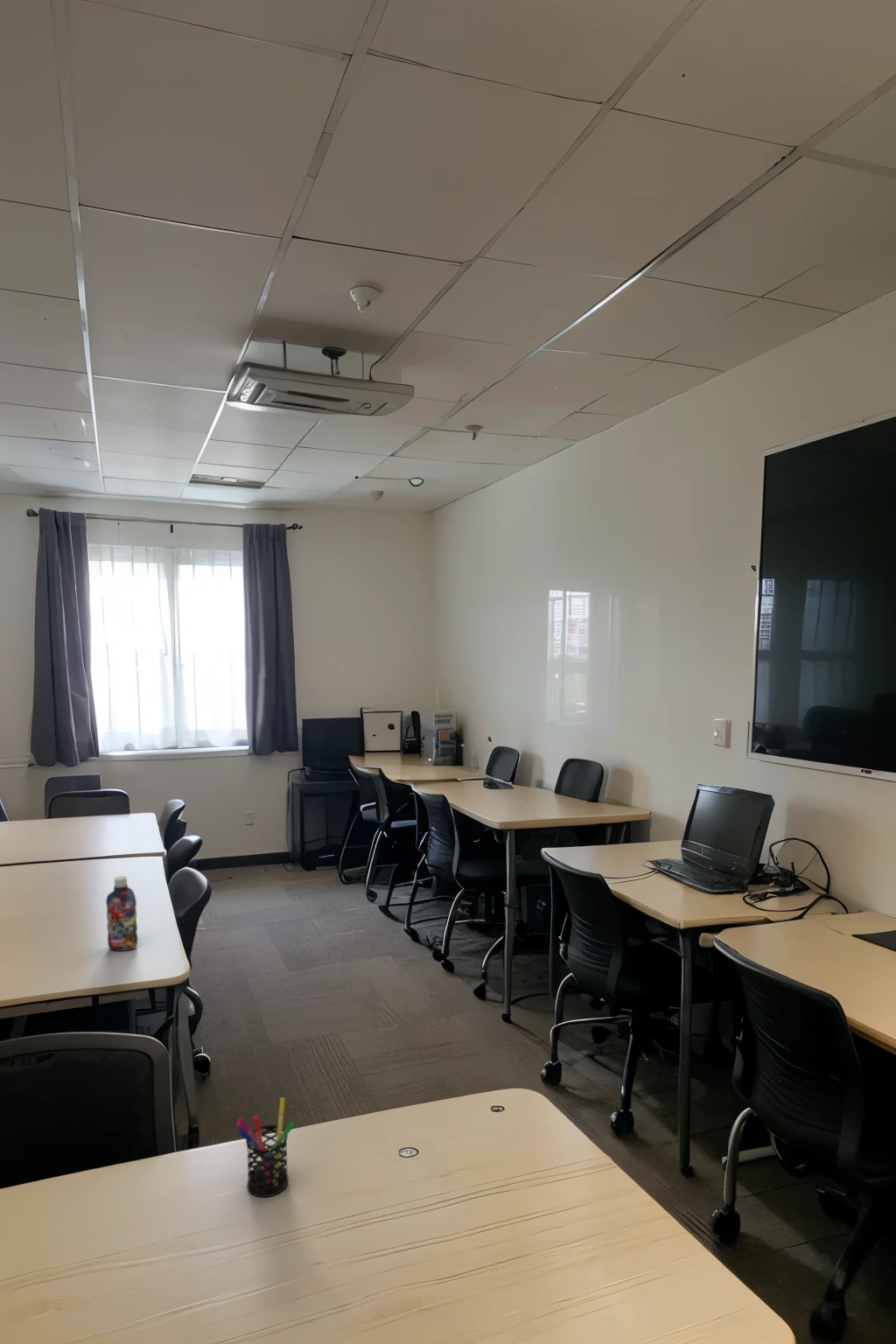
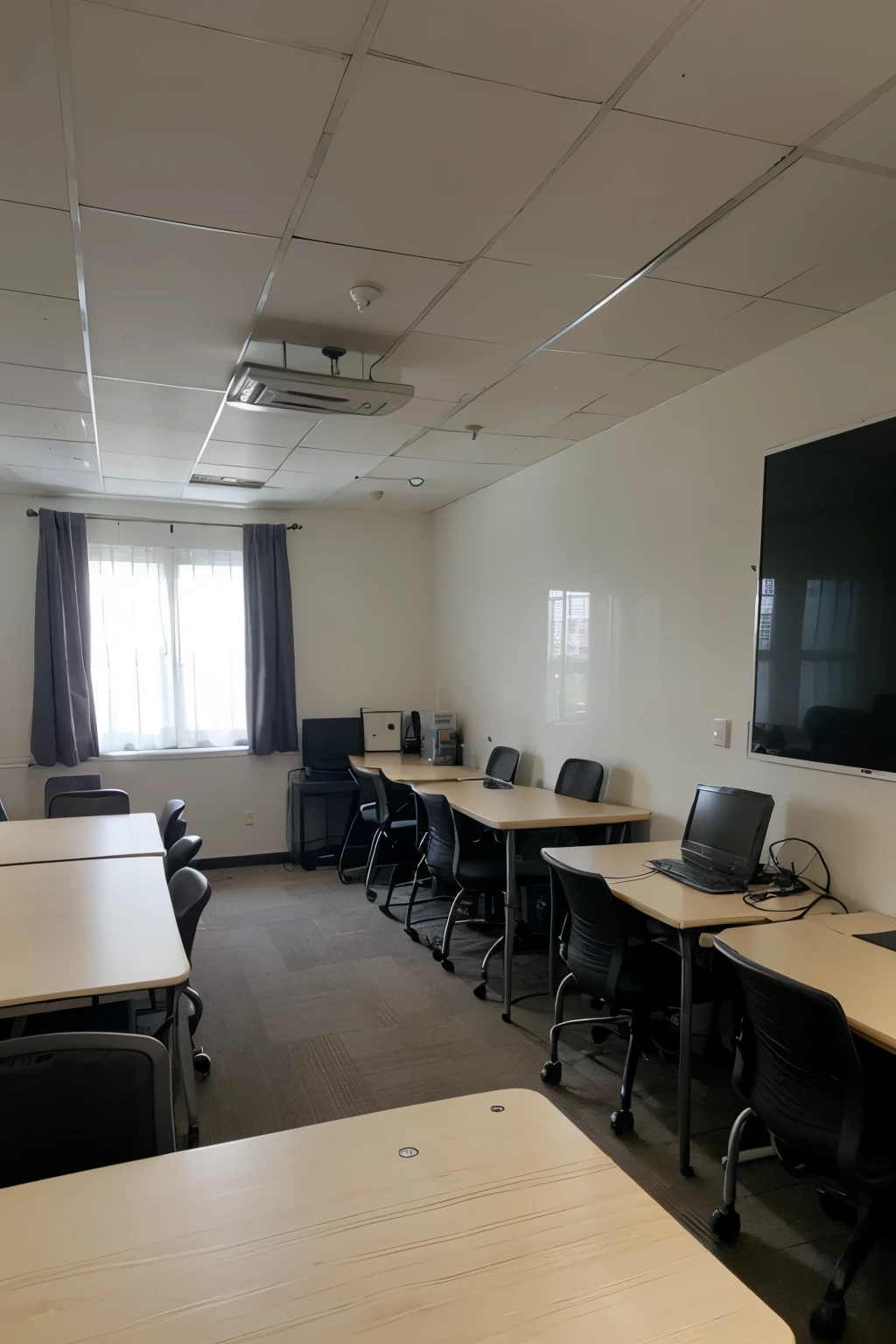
- pen holder [235,1097,296,1198]
- bottle [105,875,138,952]
